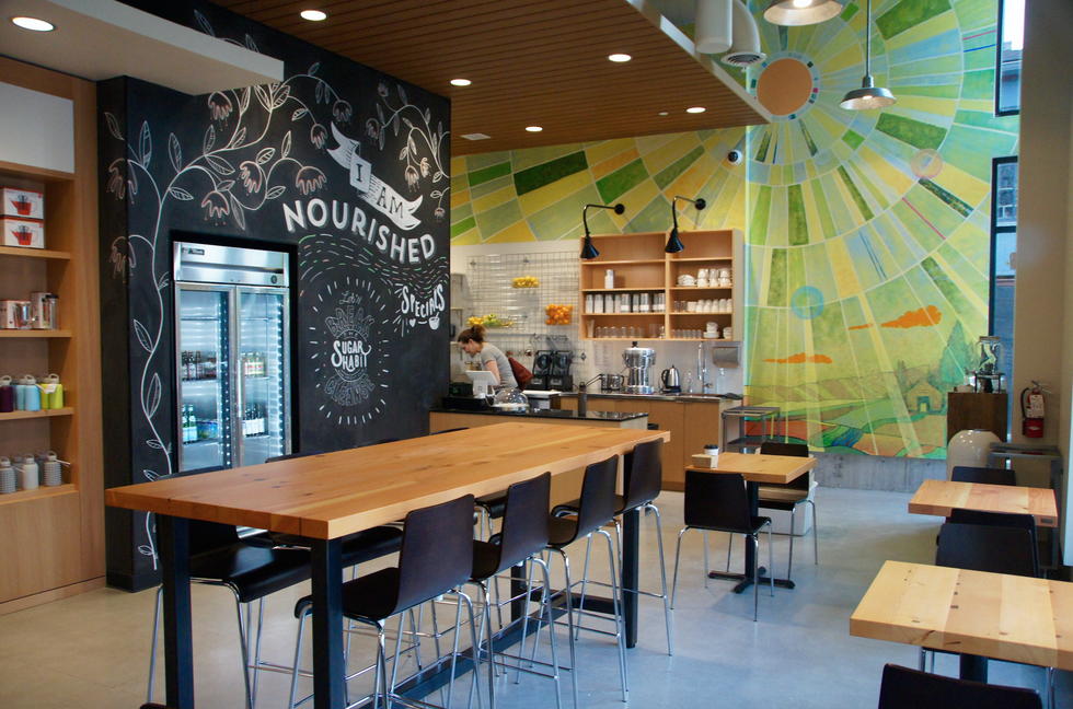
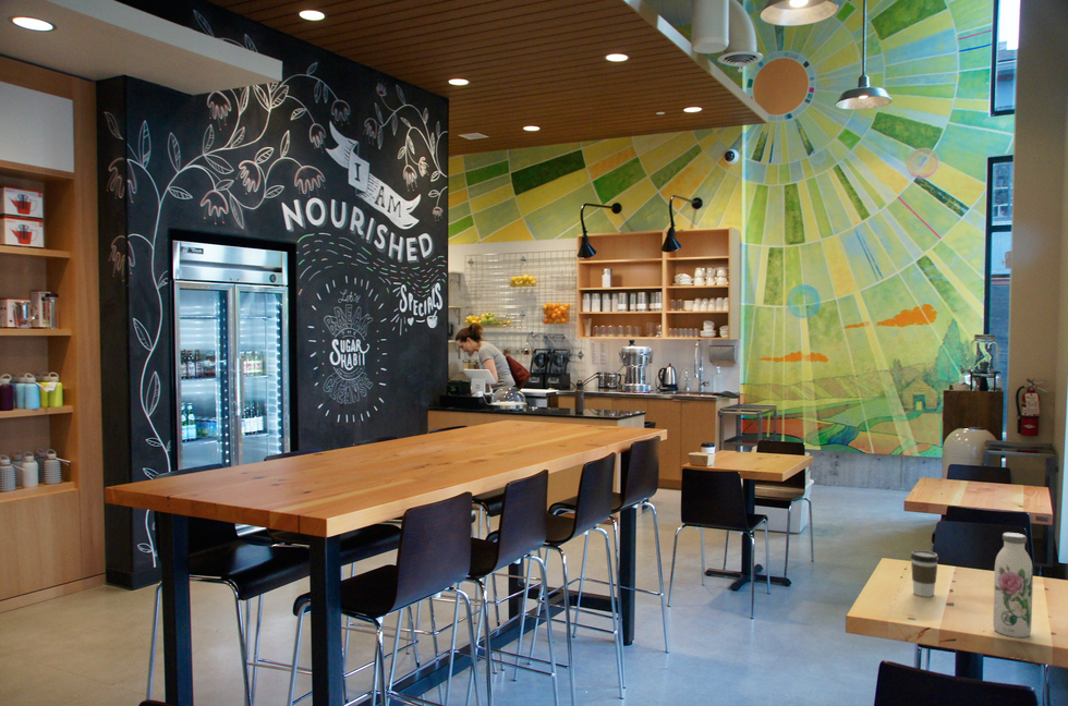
+ water bottle [992,532,1034,638]
+ coffee cup [910,549,939,598]
